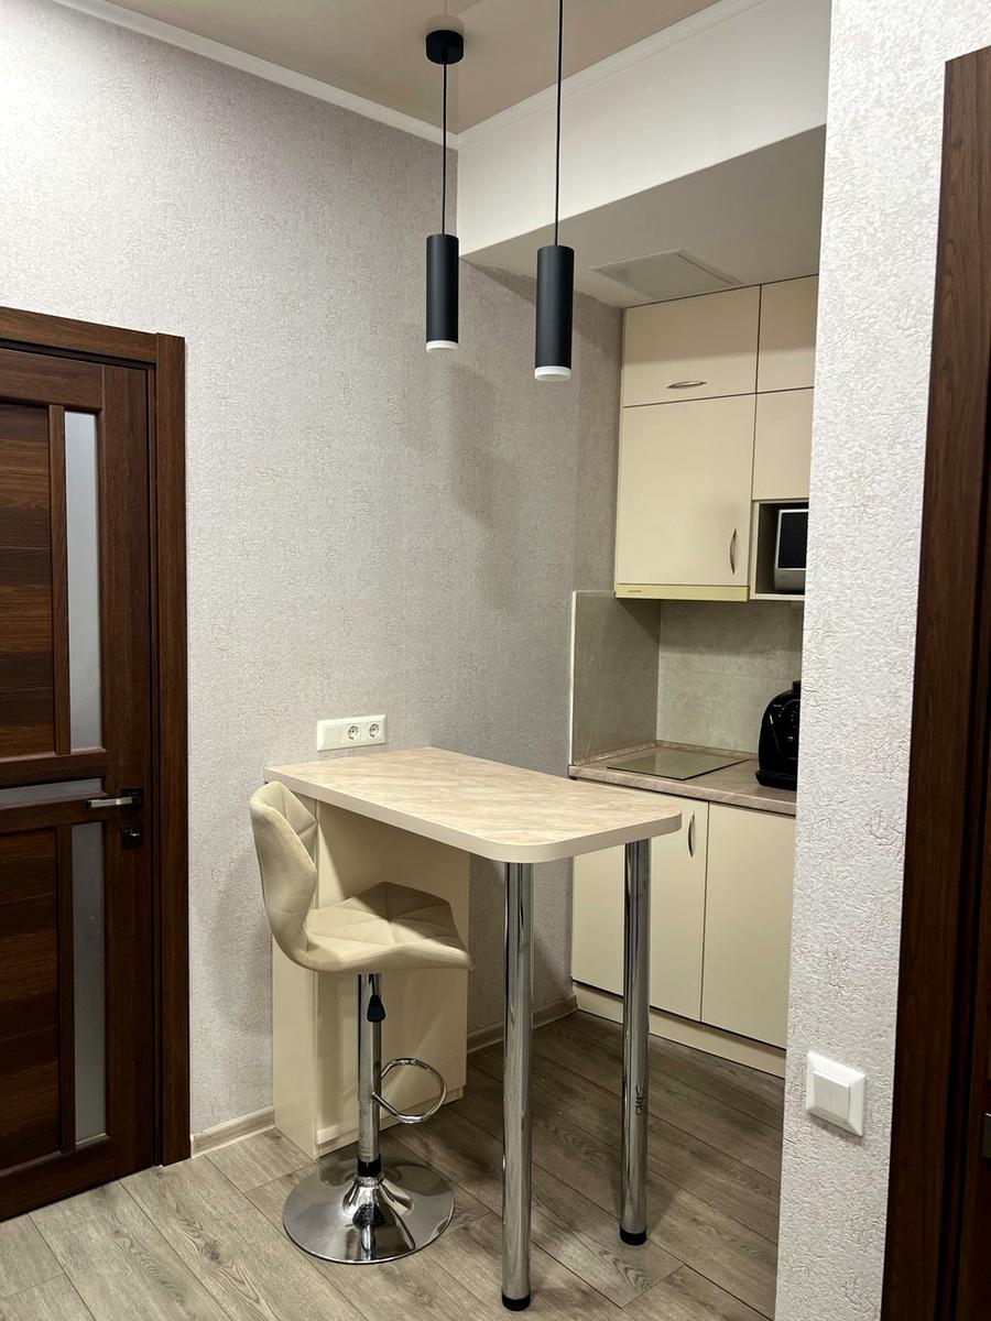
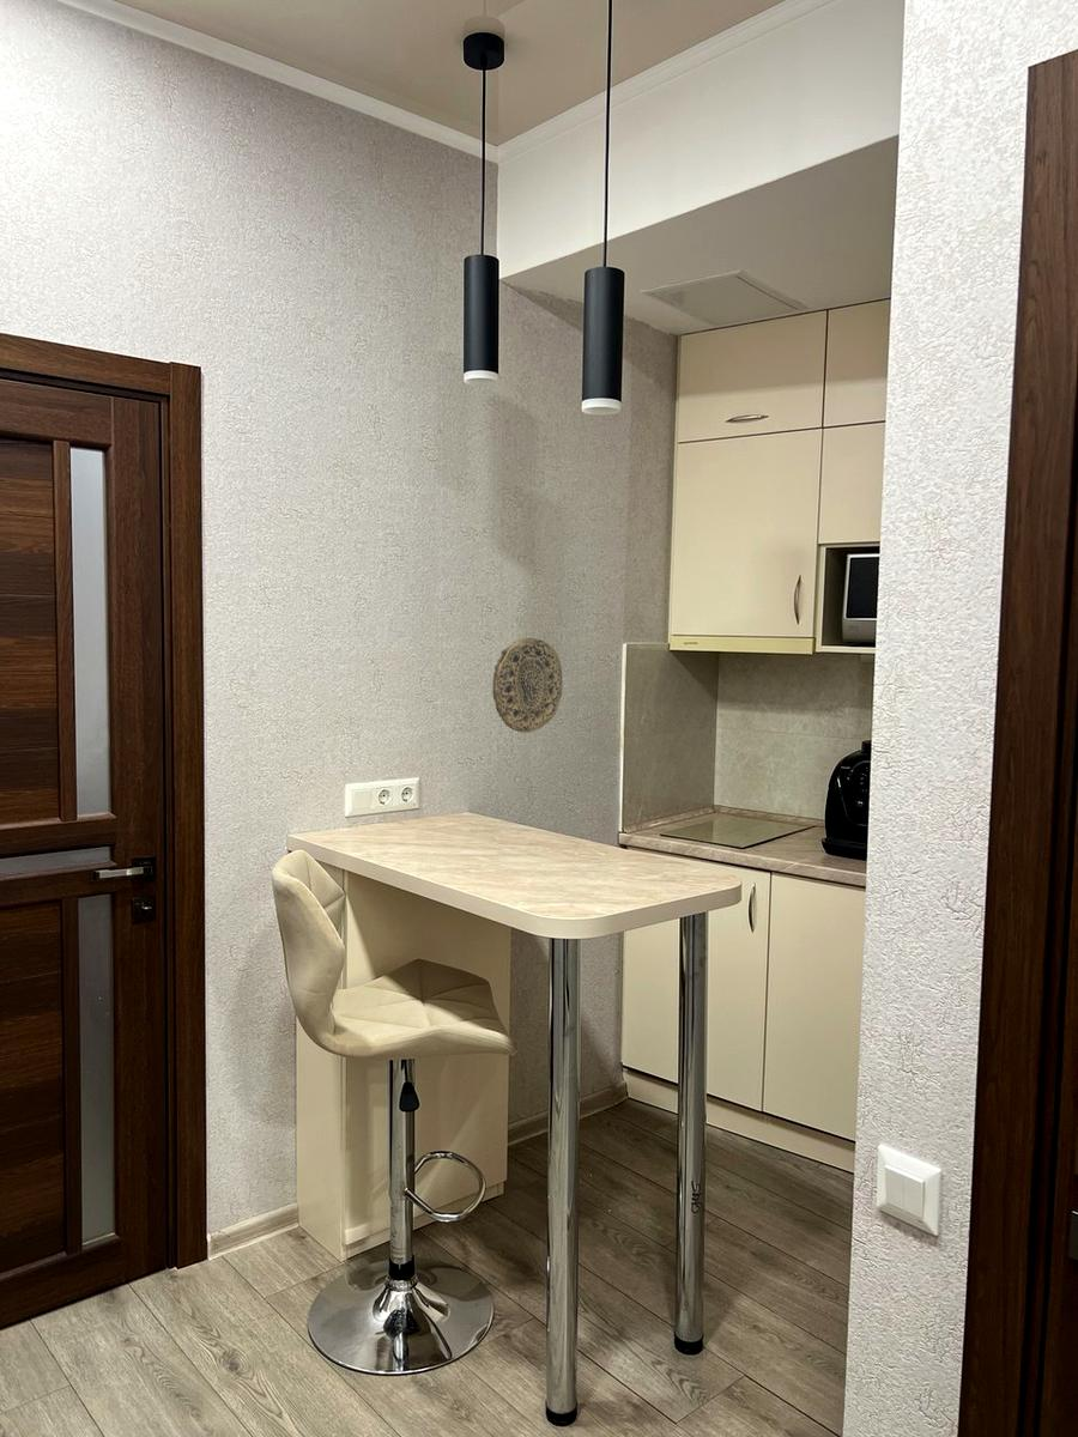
+ decorative plate [491,637,564,734]
